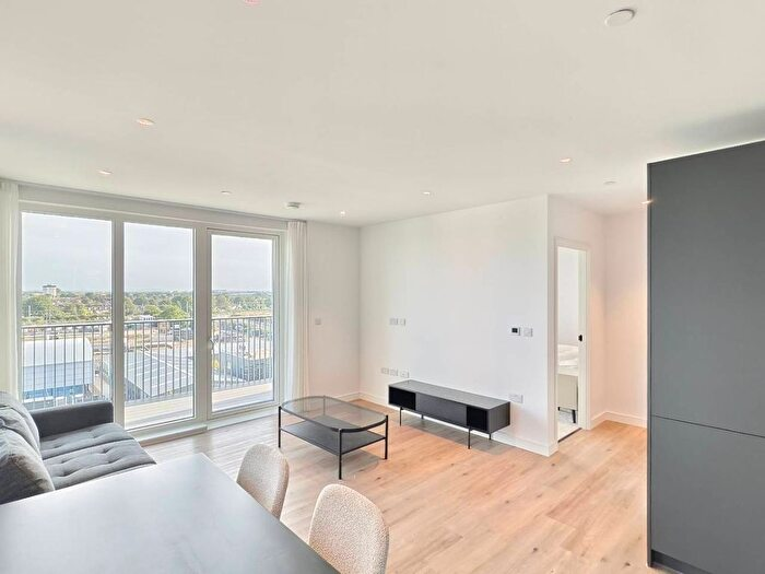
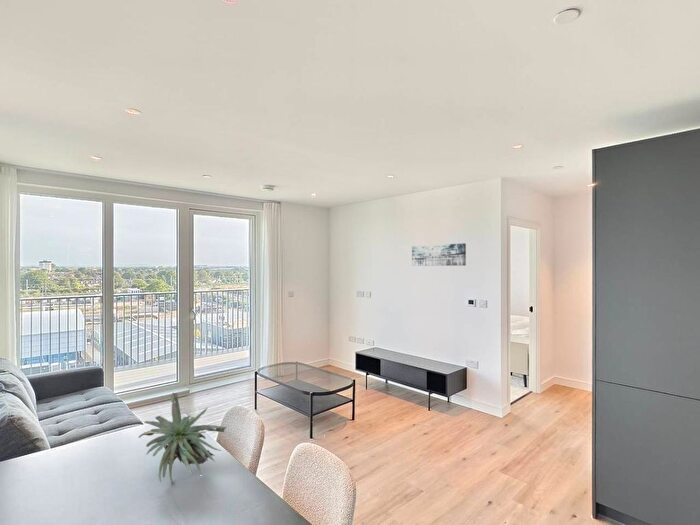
+ wall art [411,242,467,267]
+ plant [137,392,228,485]
